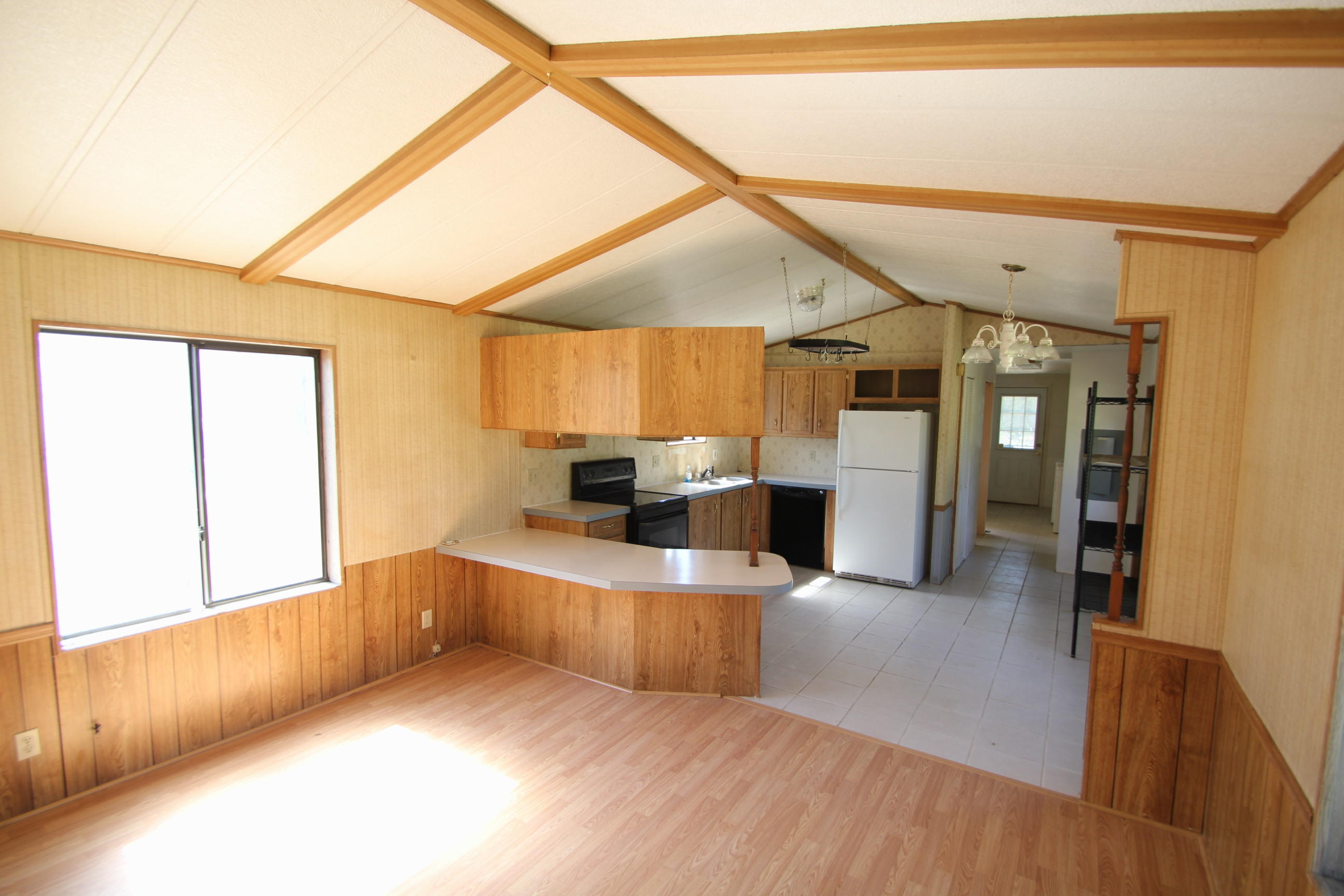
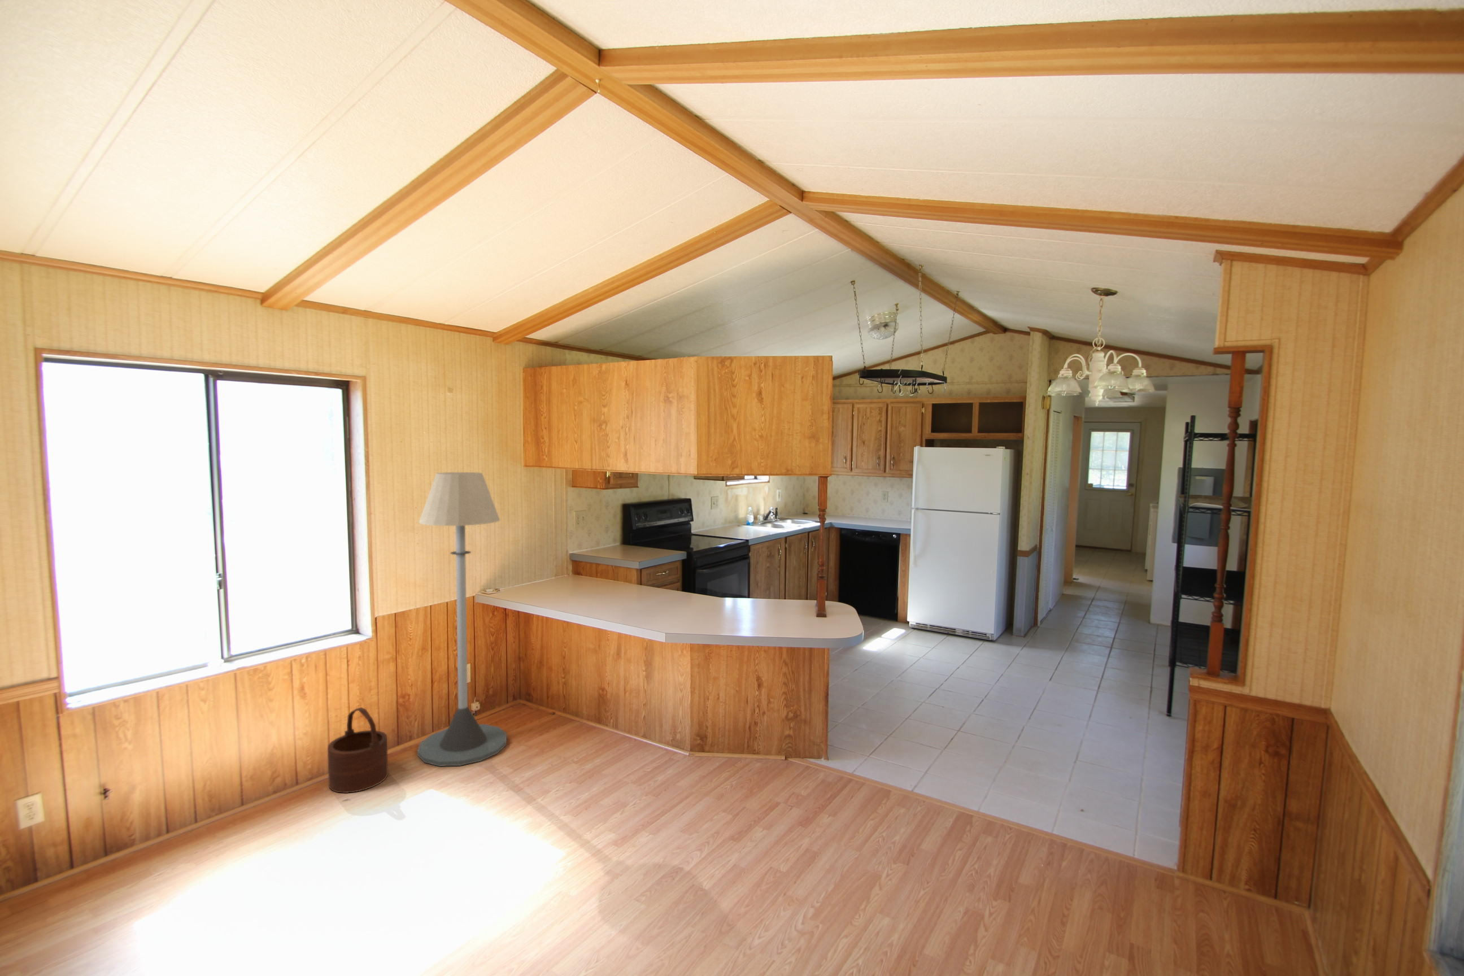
+ floor lamp [417,472,508,767]
+ wooden bucket [327,707,389,794]
